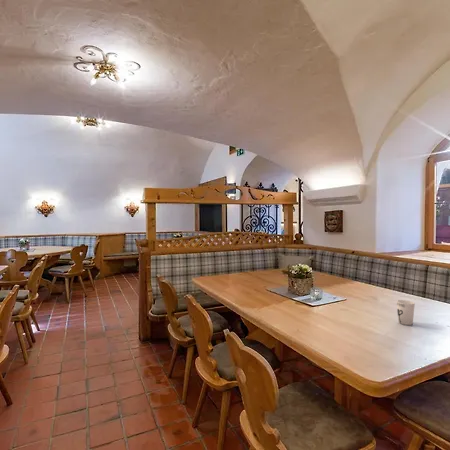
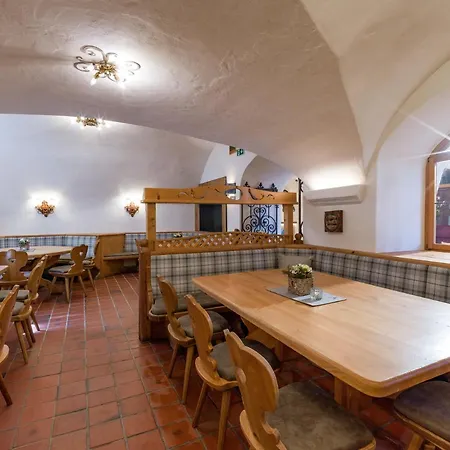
- cup [396,299,416,326]
